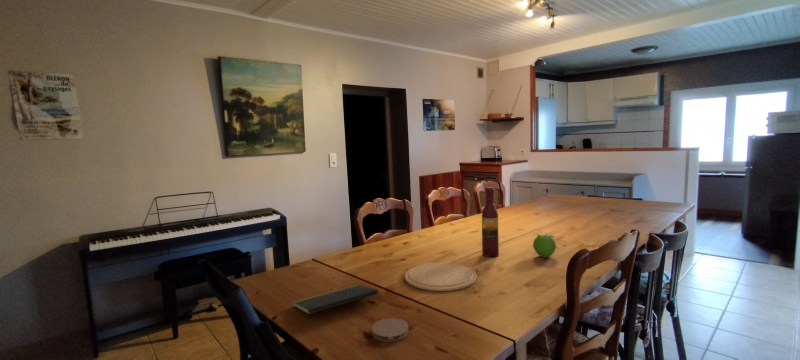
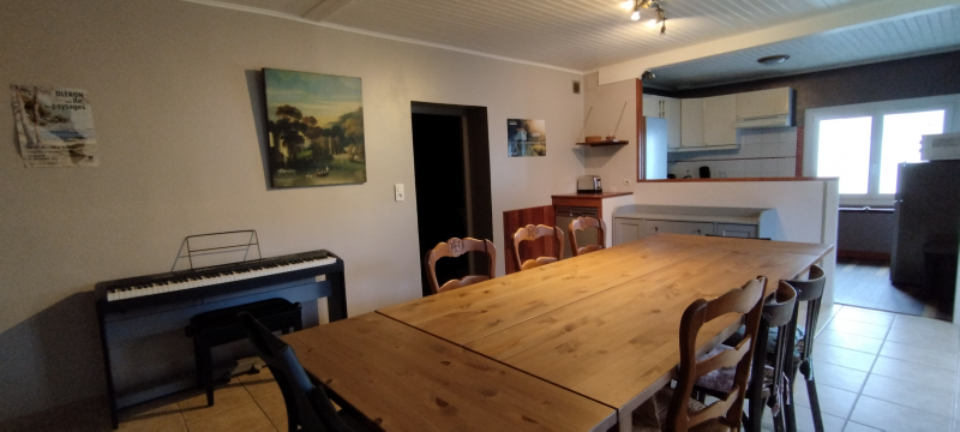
- fruit [532,233,557,258]
- coaster [371,317,410,343]
- notepad [291,283,381,316]
- plate [404,262,478,292]
- wine bottle [481,186,500,258]
